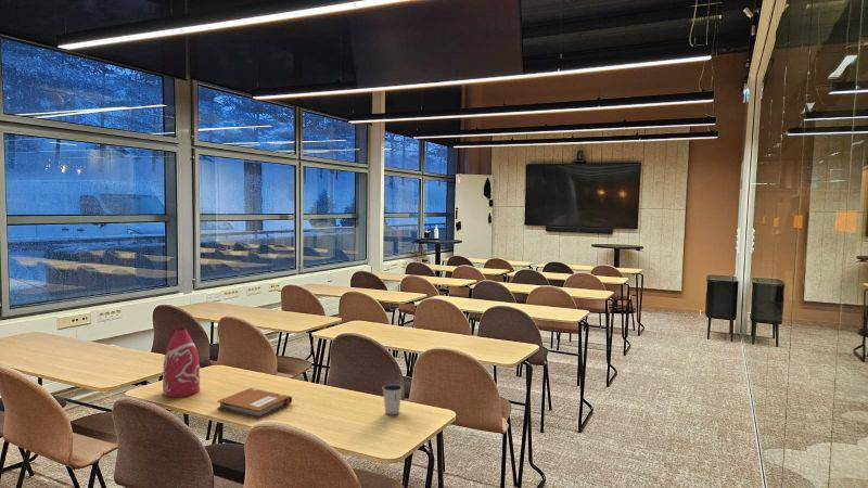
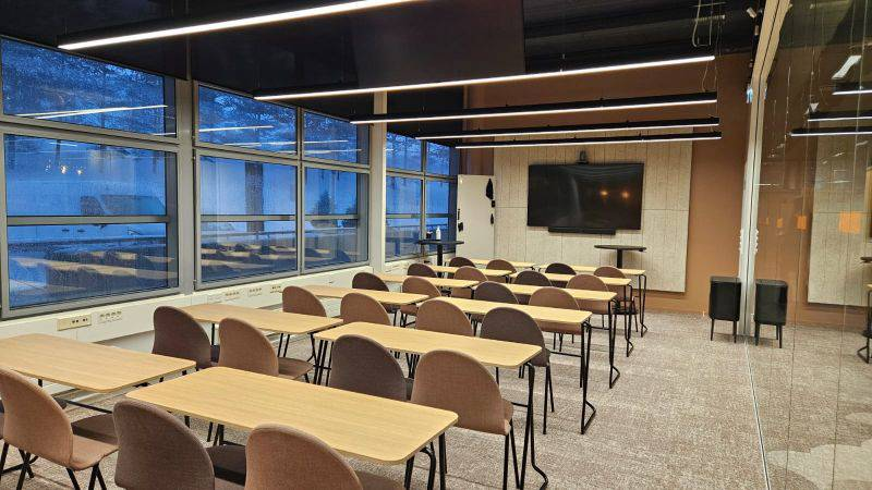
- dixie cup [382,383,404,415]
- bottle [162,328,201,398]
- notebook [216,387,293,420]
